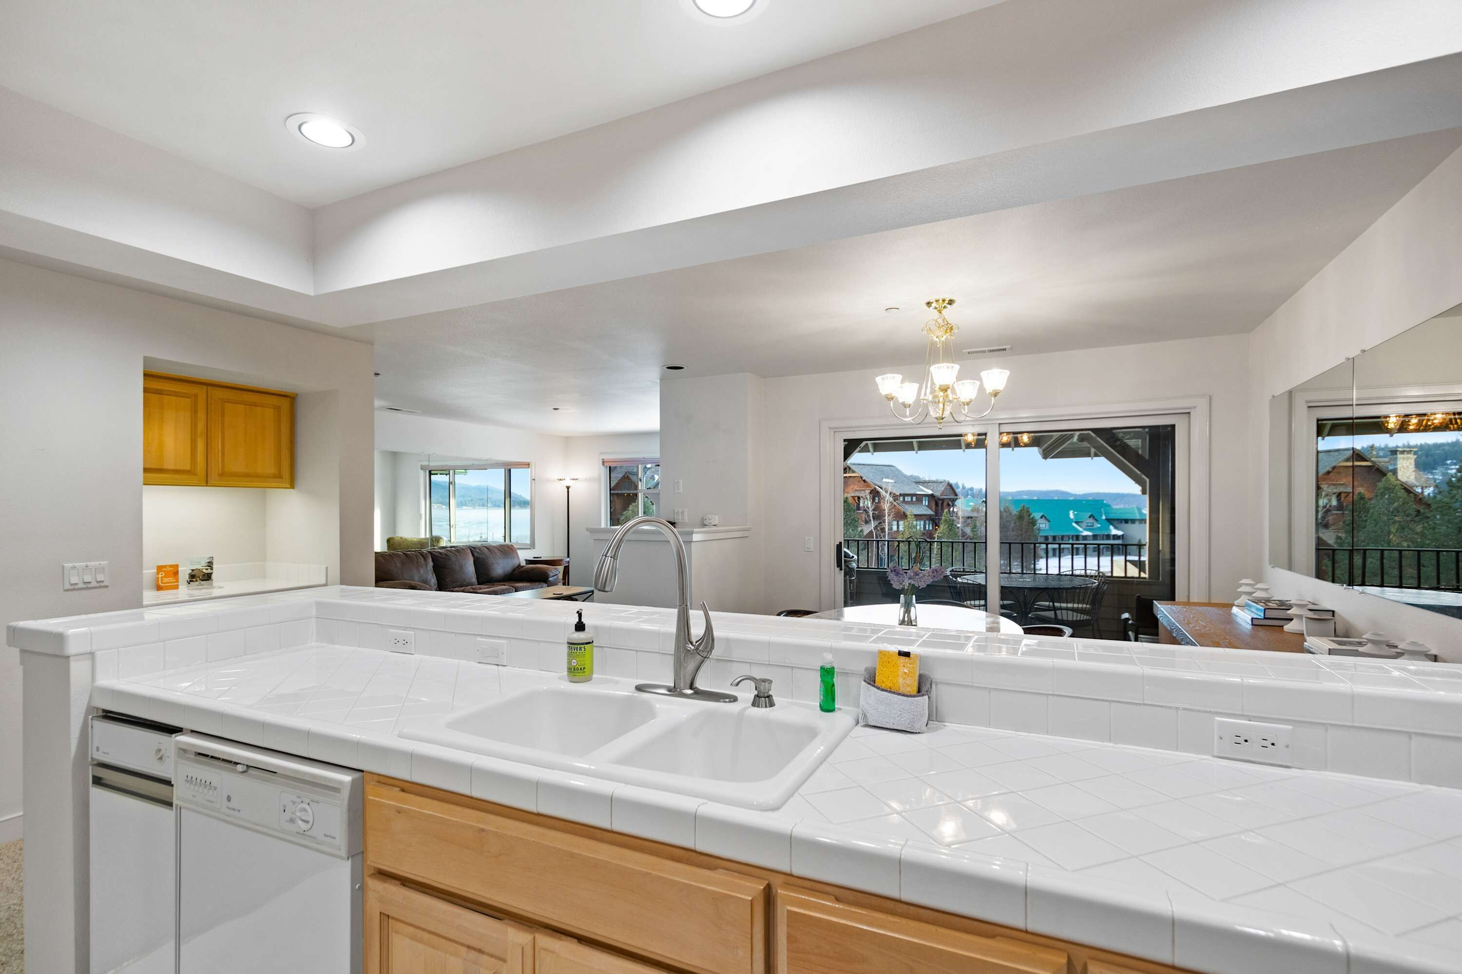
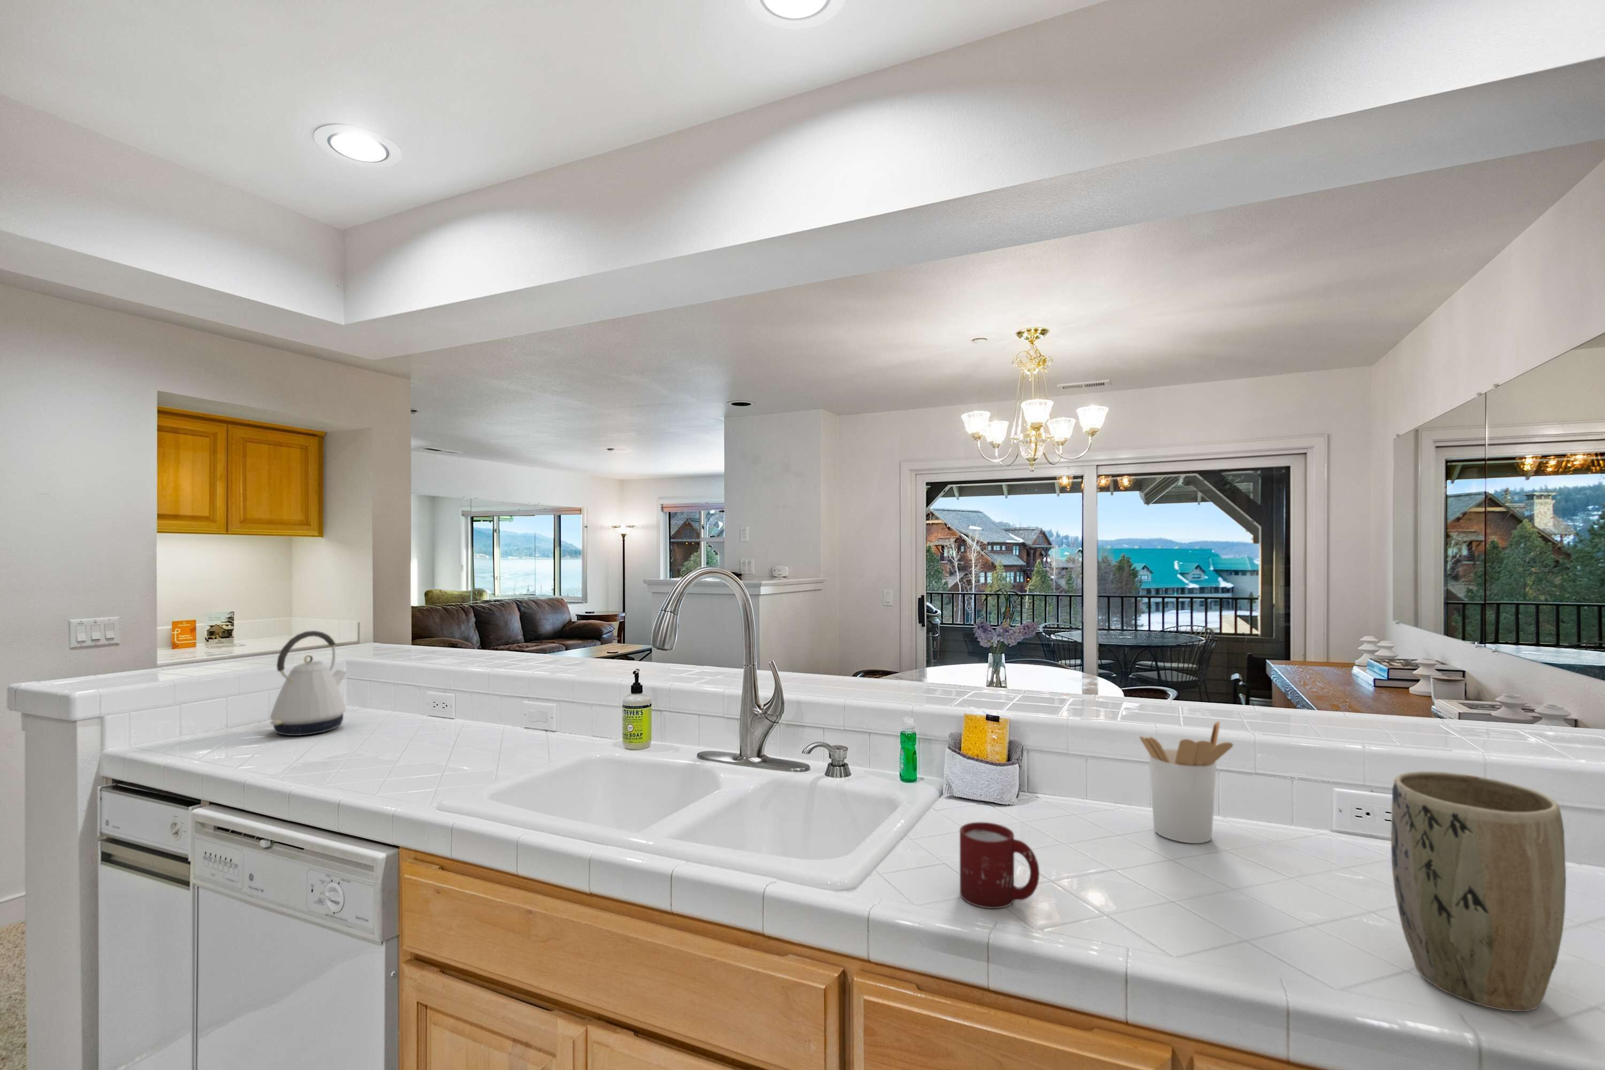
+ plant pot [1390,771,1567,1011]
+ utensil holder [1139,720,1234,843]
+ cup [959,822,1040,909]
+ kettle [270,631,348,736]
